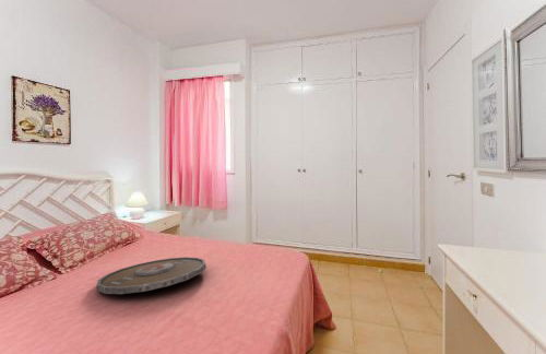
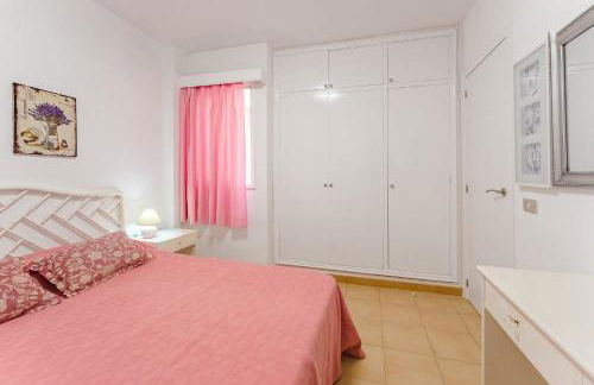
- serving tray [96,256,206,295]
